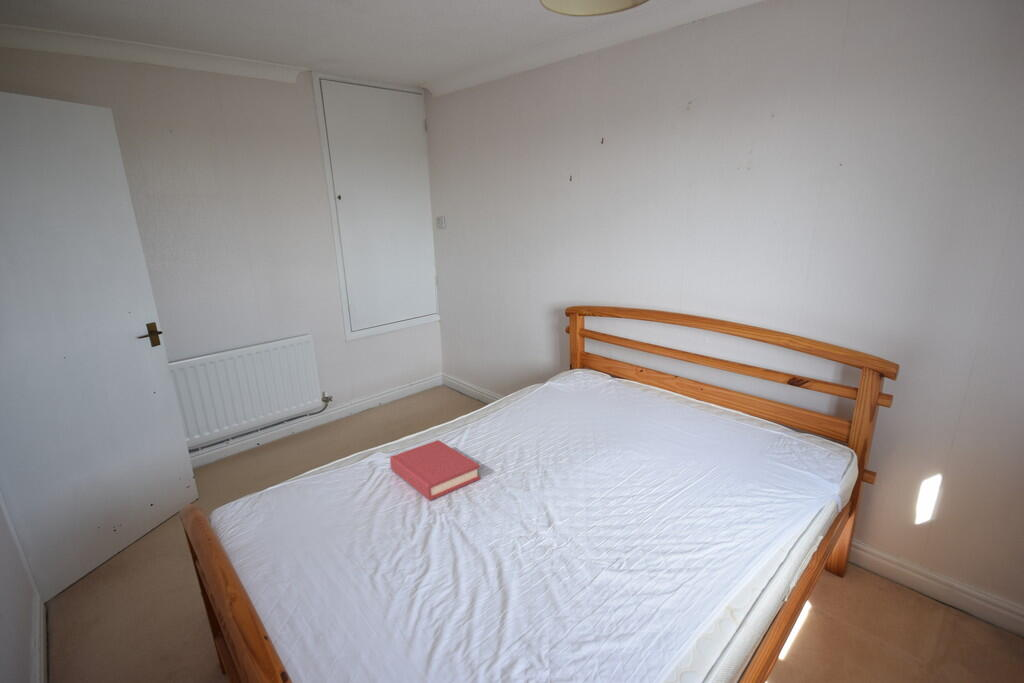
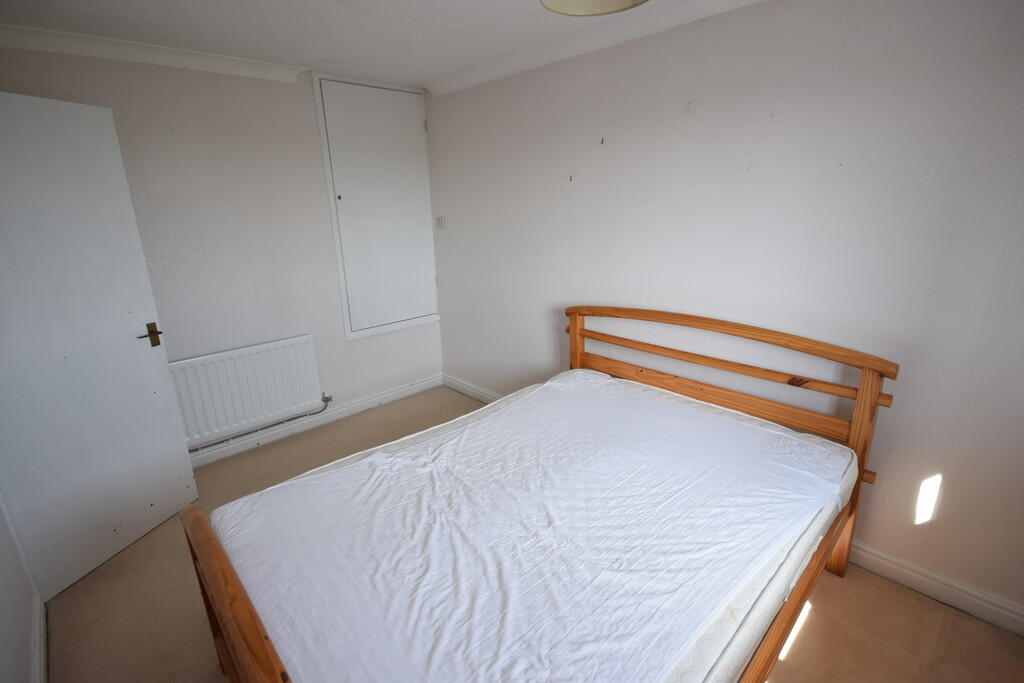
- hardback book [389,439,481,501]
